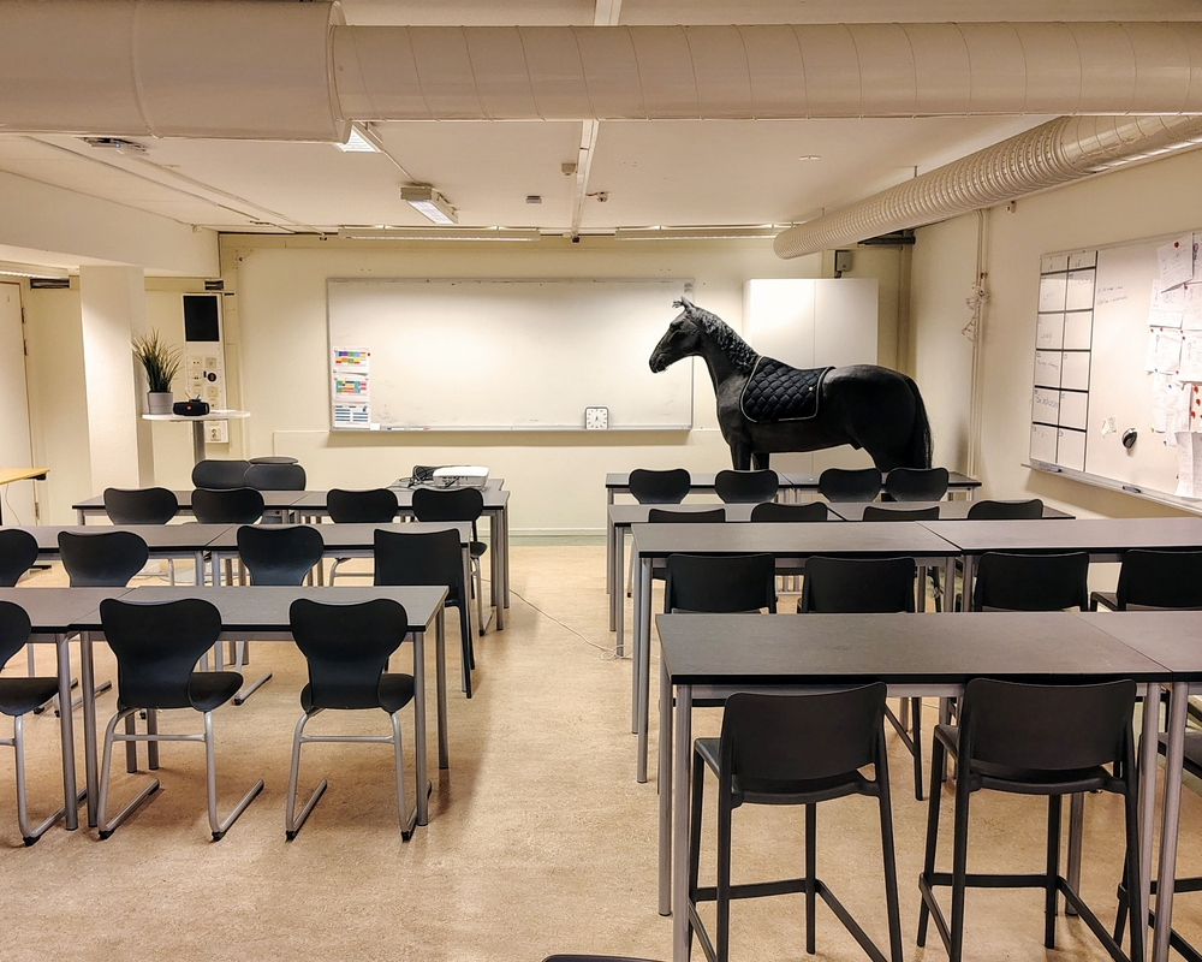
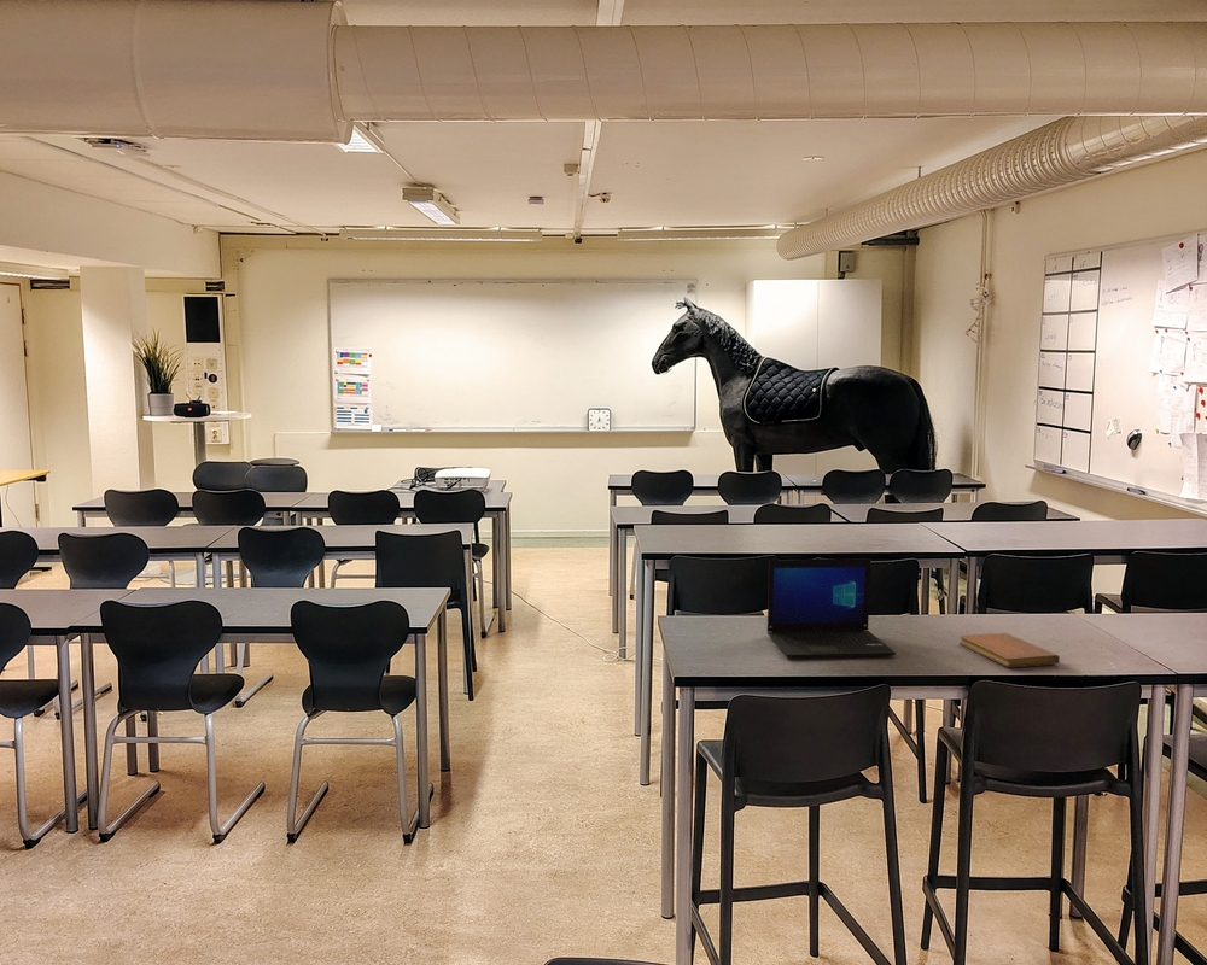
+ laptop [766,557,897,659]
+ notebook [958,632,1061,668]
